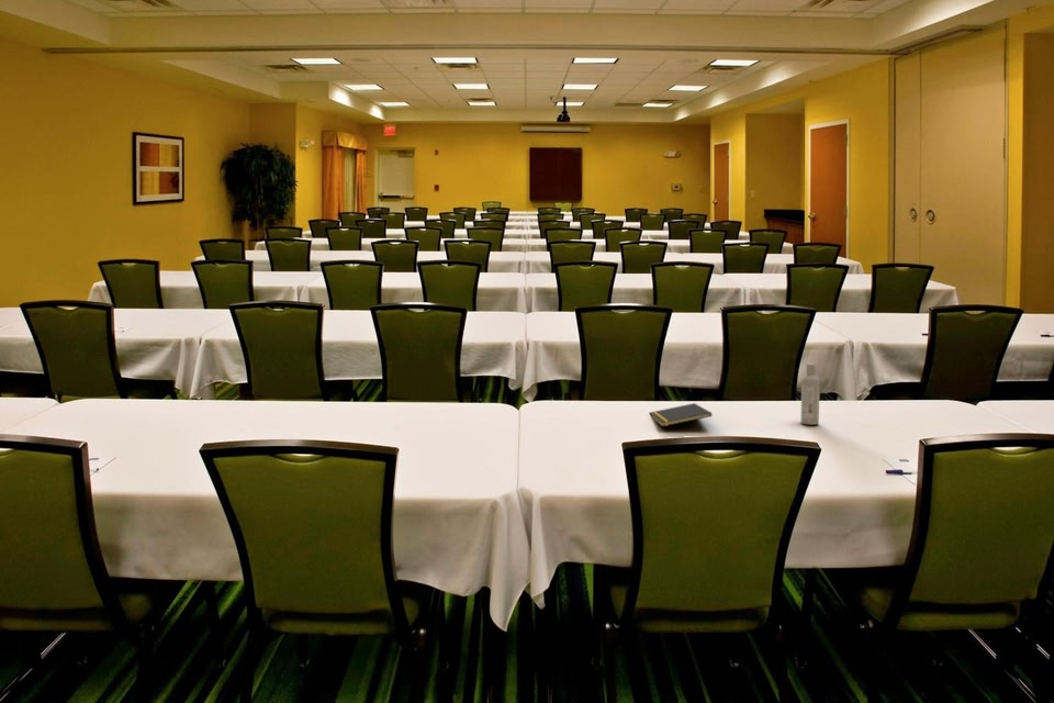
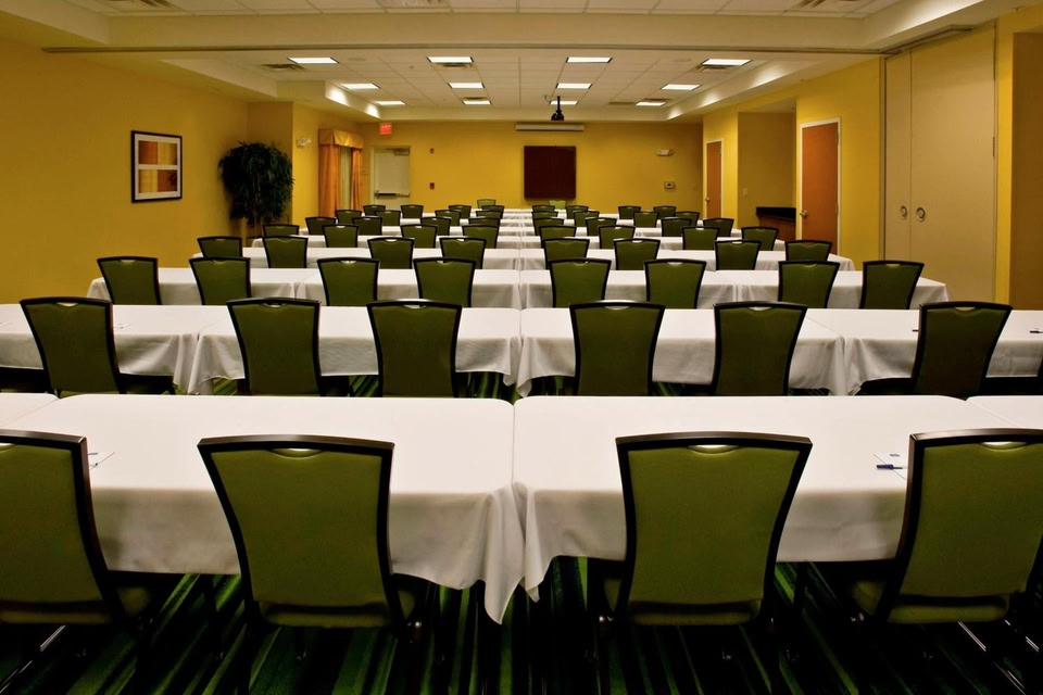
- notepad [649,402,714,427]
- bottle [799,362,821,425]
